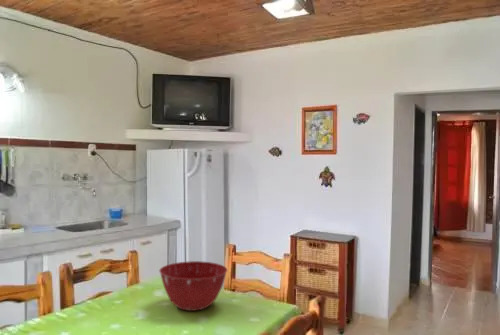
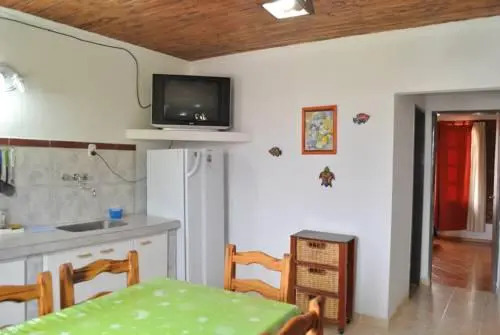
- mixing bowl [158,260,228,312]
